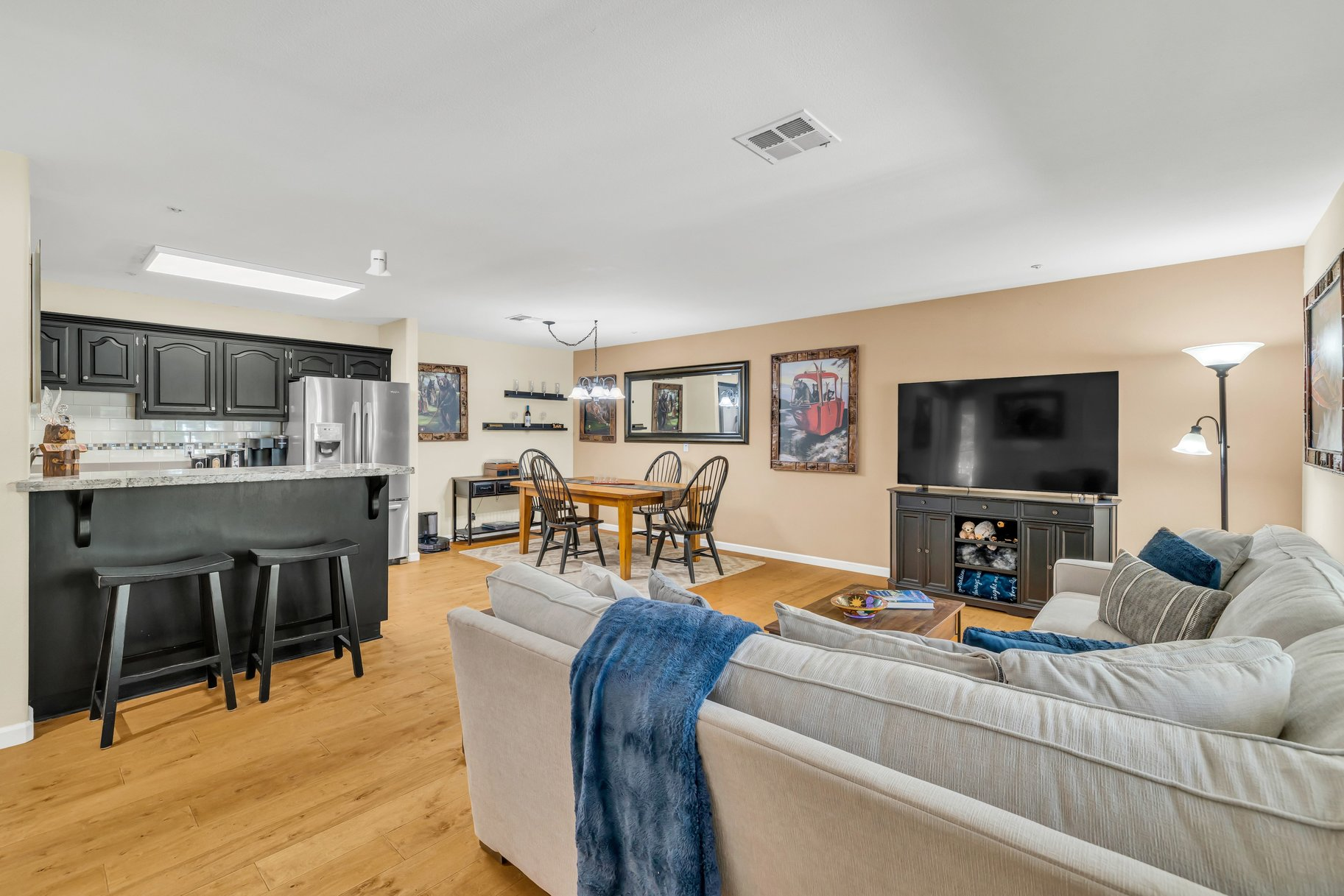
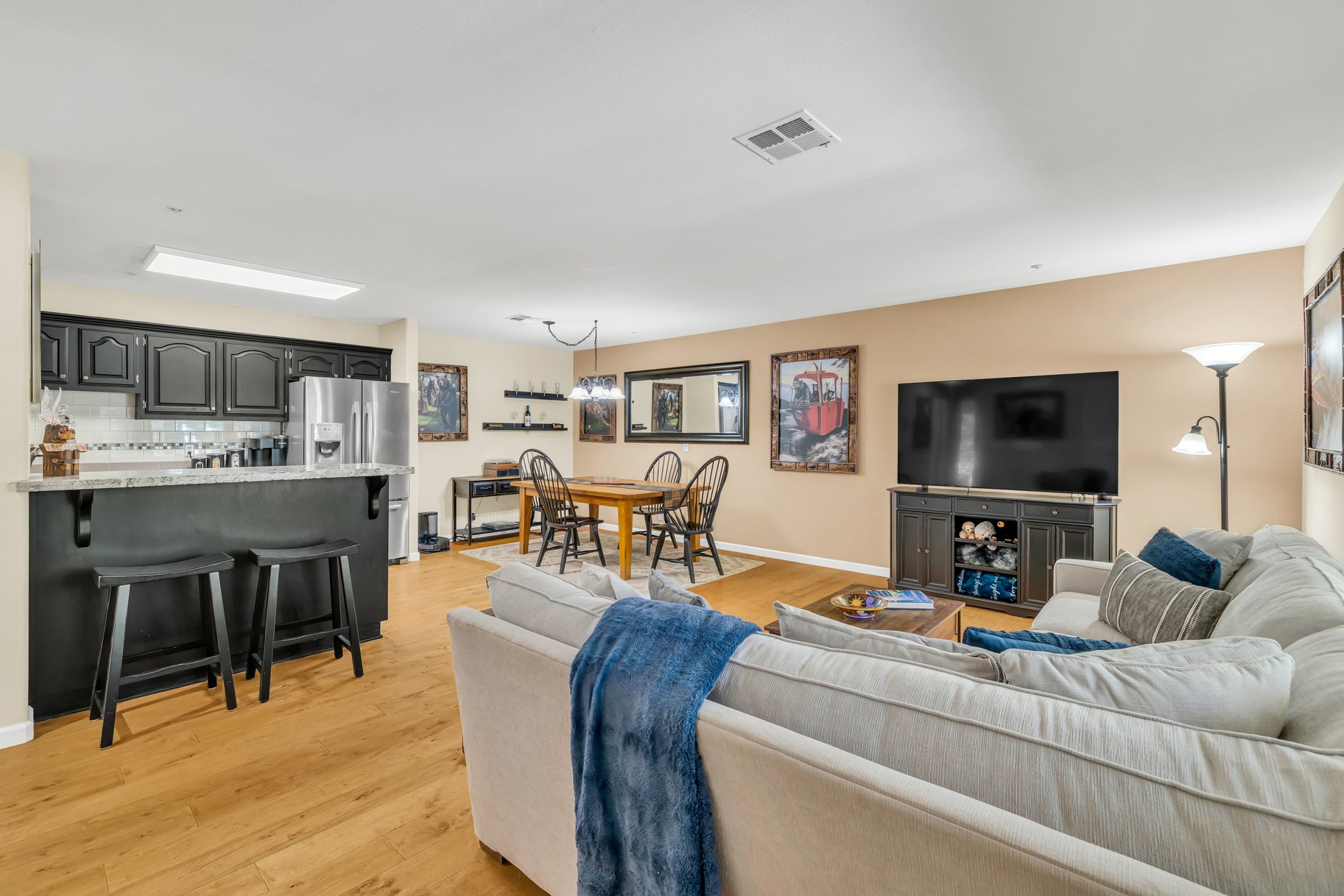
- knight helmet [365,249,393,277]
